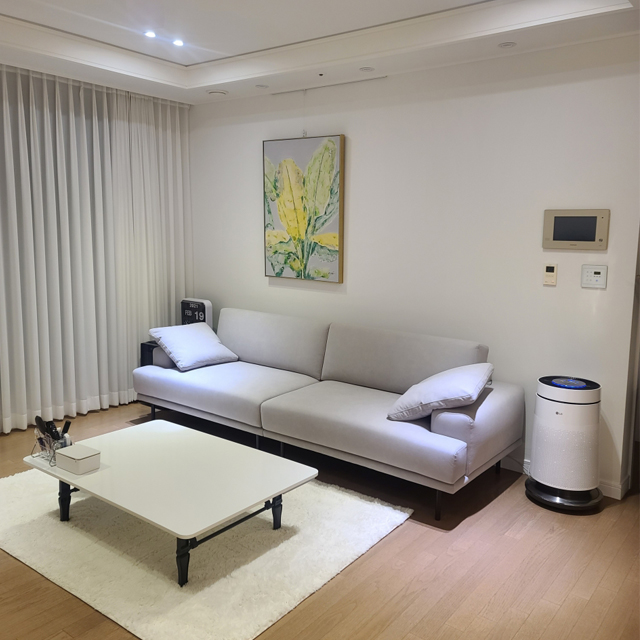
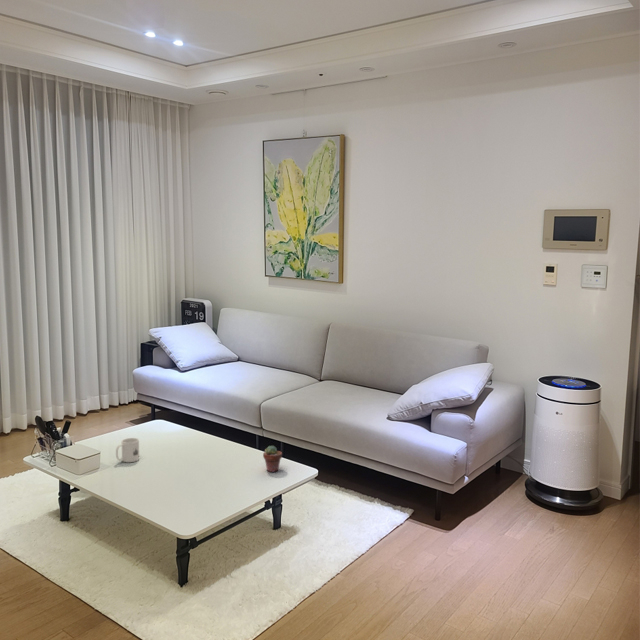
+ mug [115,437,140,463]
+ potted succulent [262,445,283,473]
